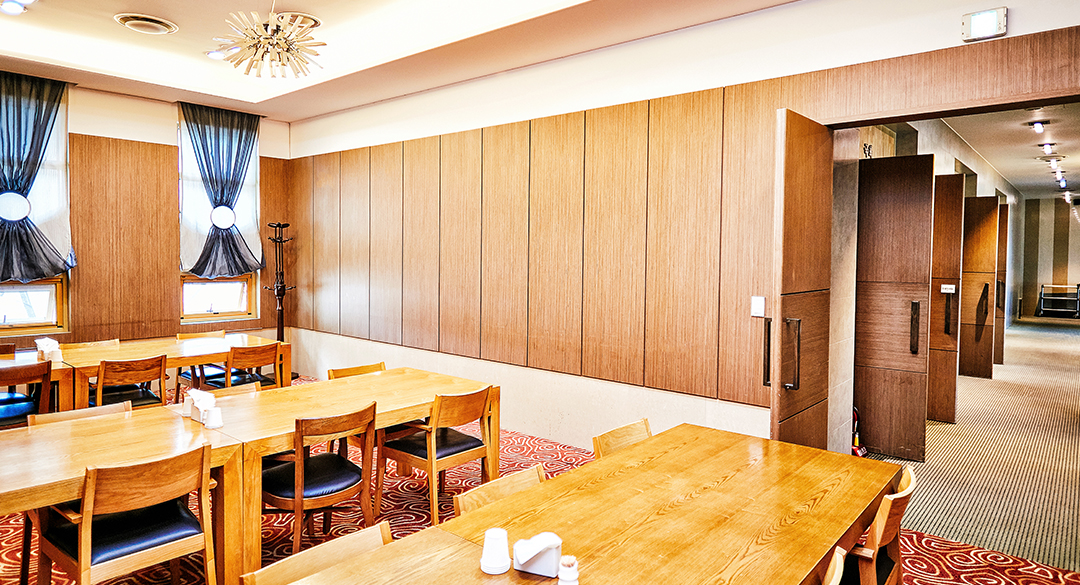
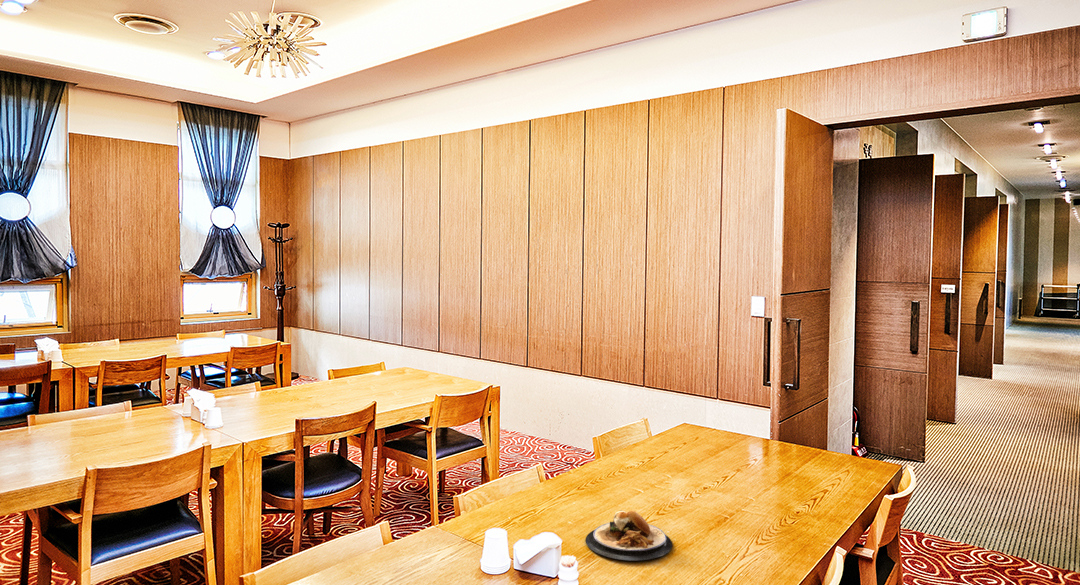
+ plate [584,509,673,561]
